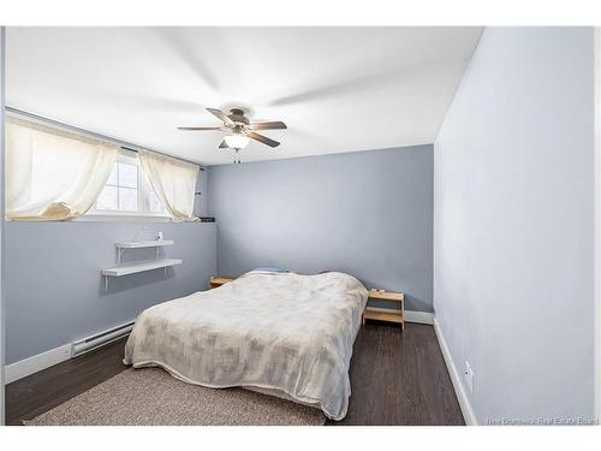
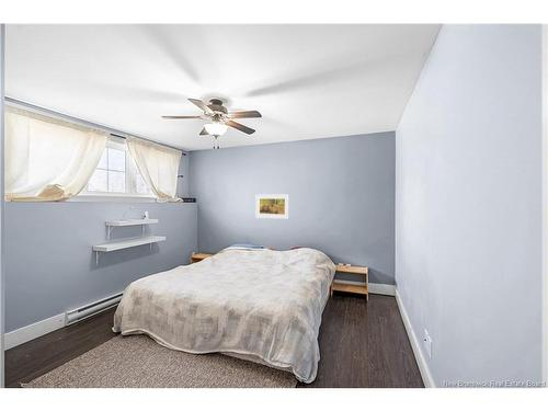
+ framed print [254,194,290,219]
